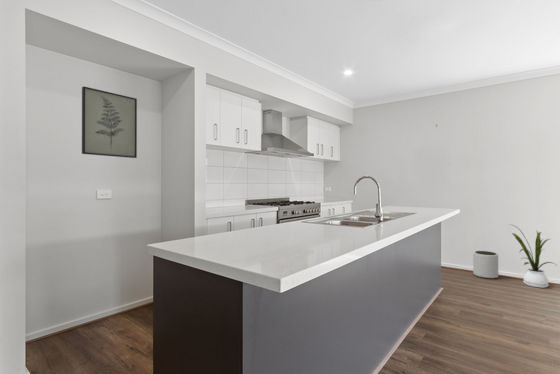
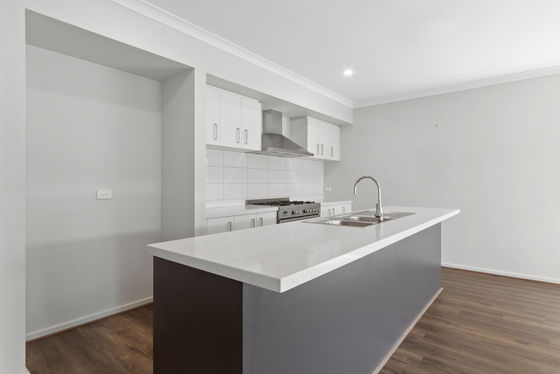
- house plant [509,223,557,289]
- wall art [81,85,138,159]
- plant pot [472,250,499,280]
